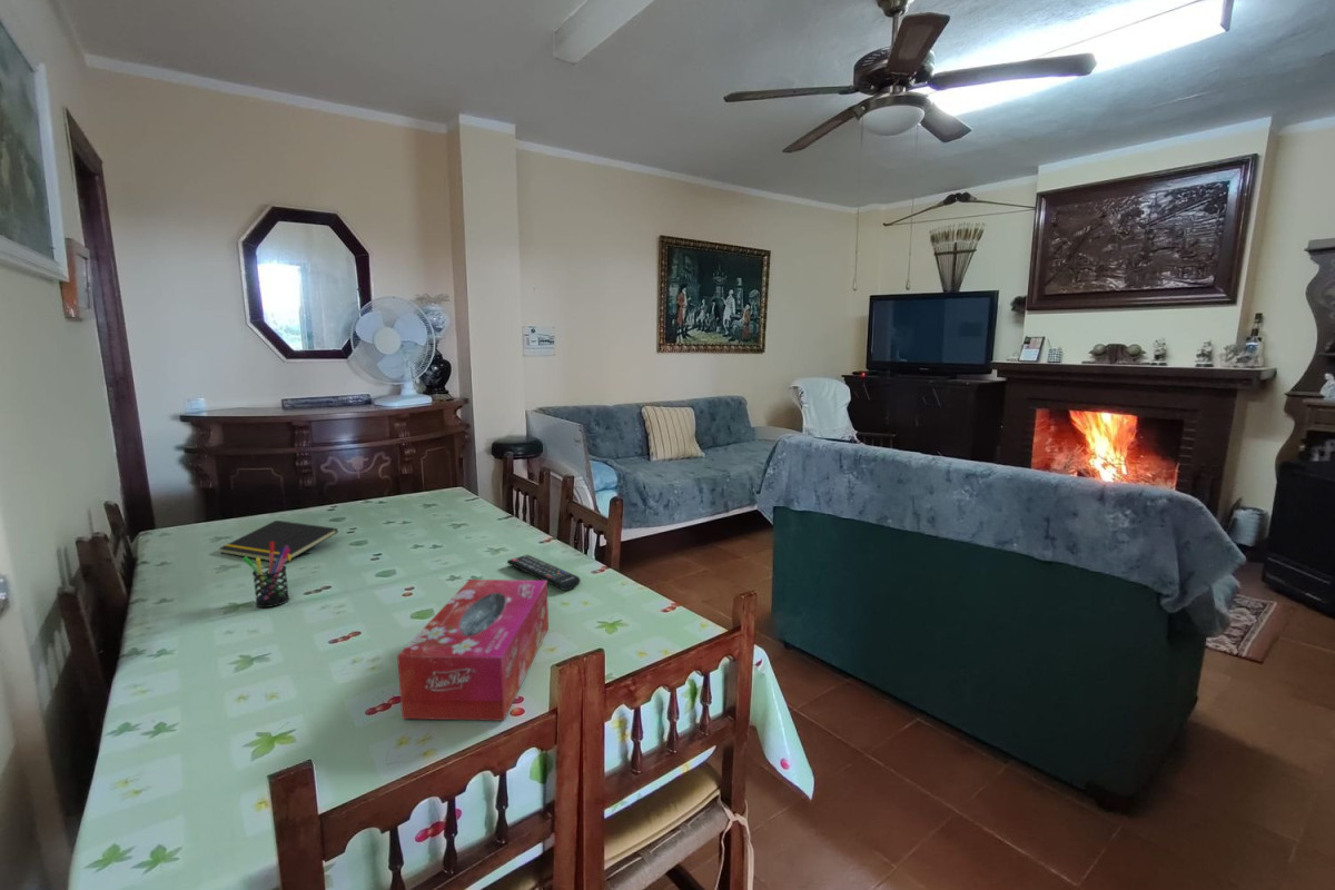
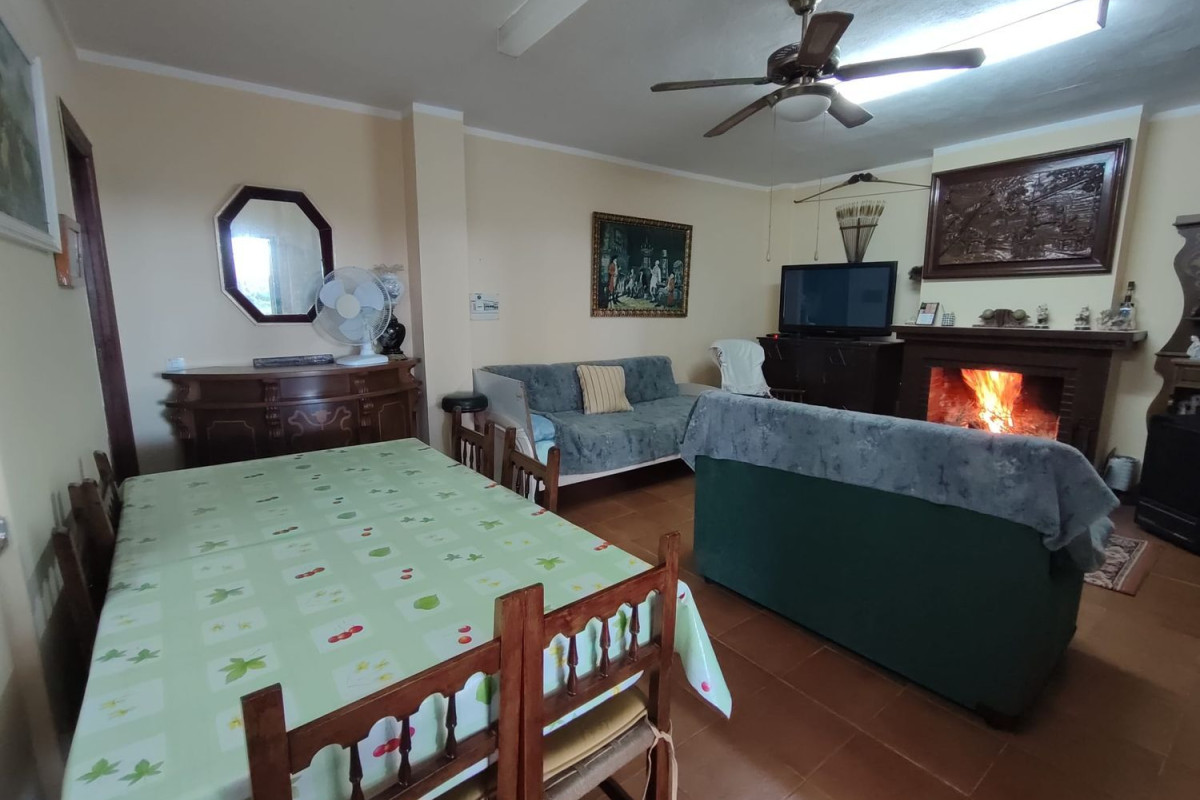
- pen holder [241,542,290,609]
- remote control [506,554,582,592]
- notepad [218,520,339,564]
- tissue box [396,578,550,722]
